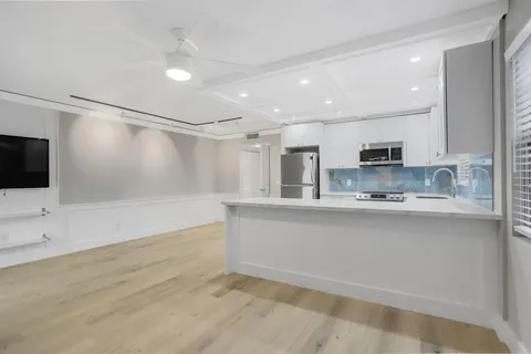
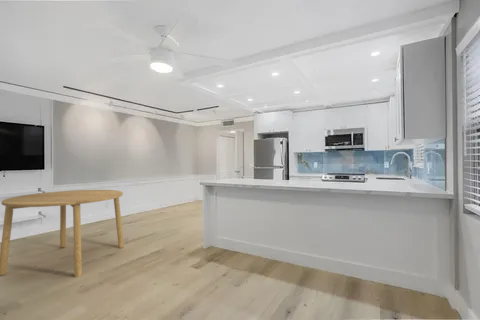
+ dining table [0,189,125,278]
